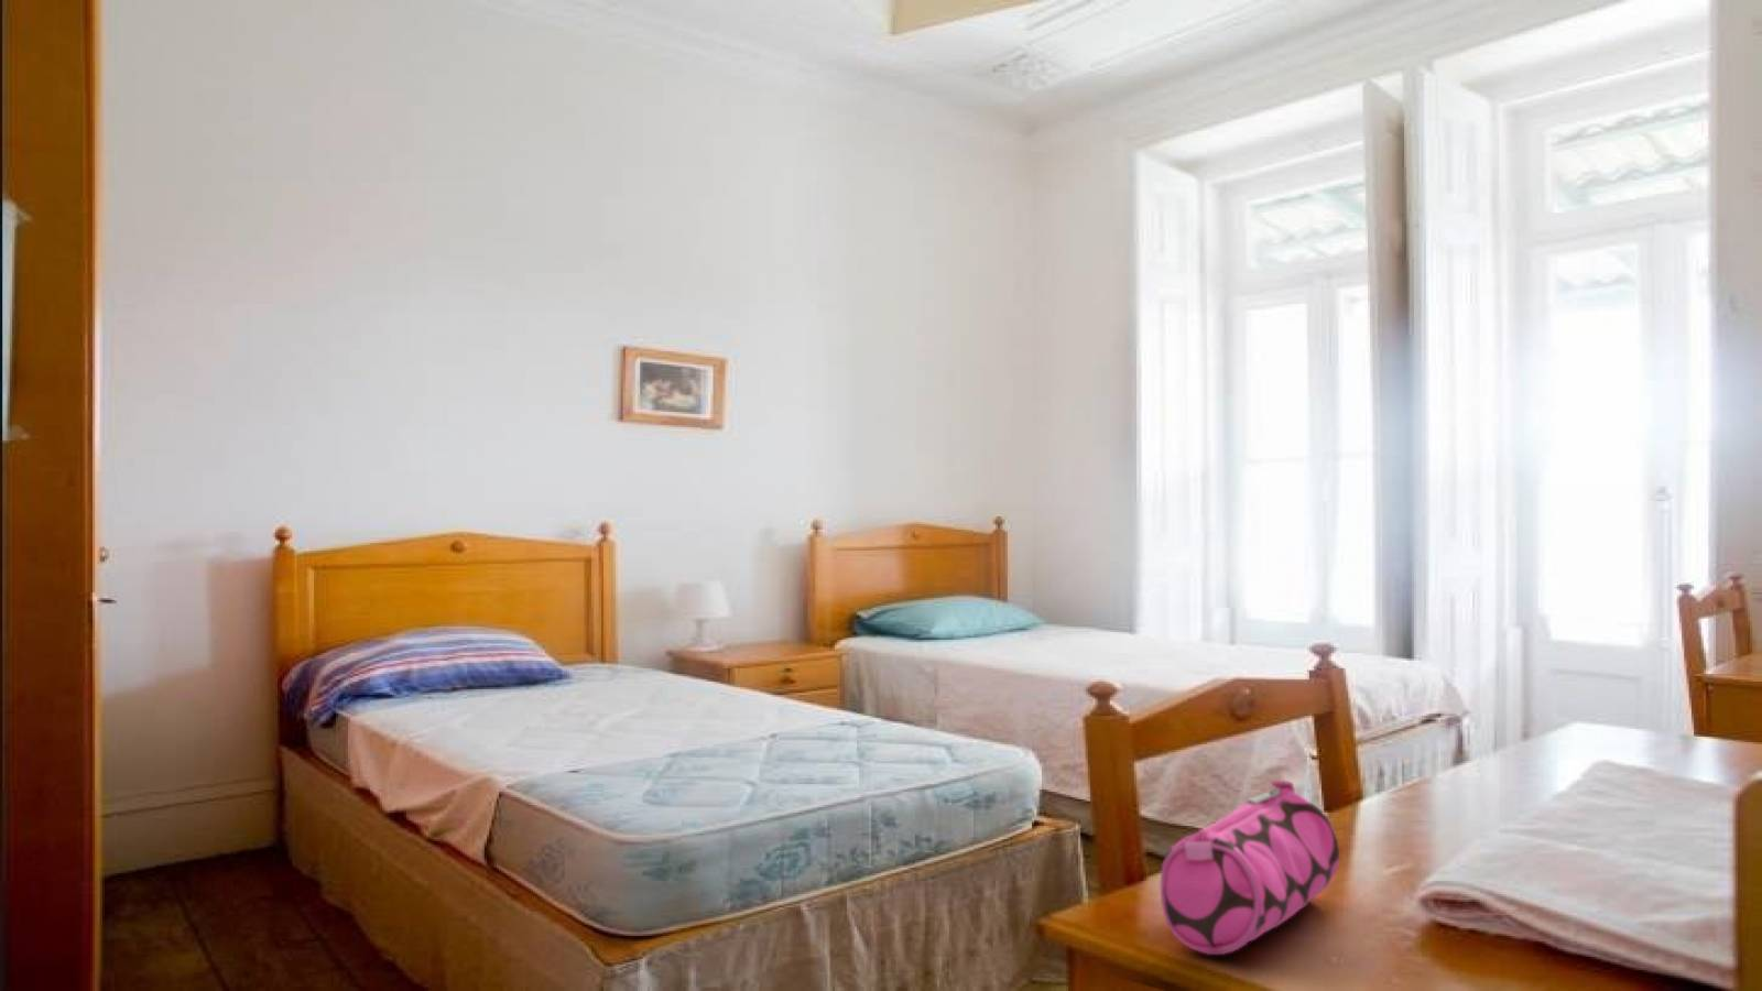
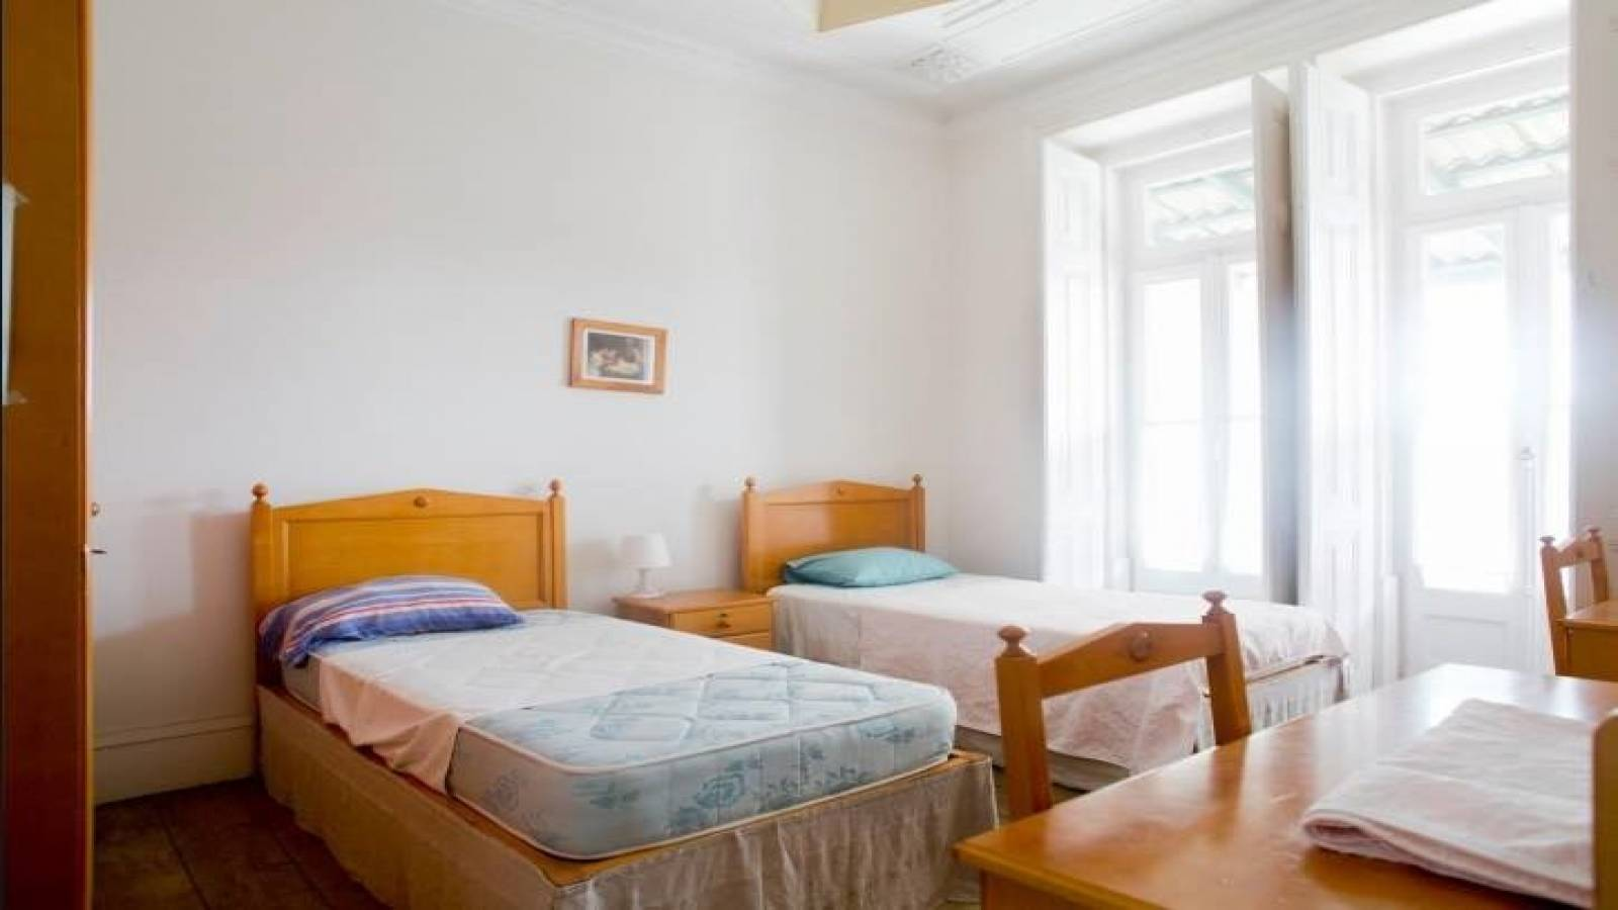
- pencil case [1159,779,1340,956]
